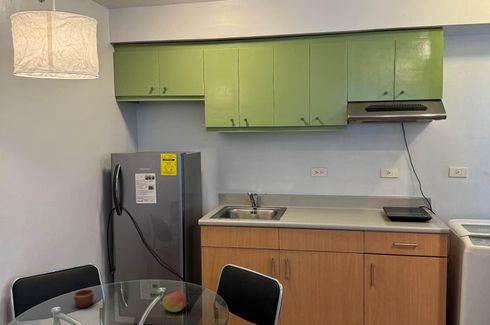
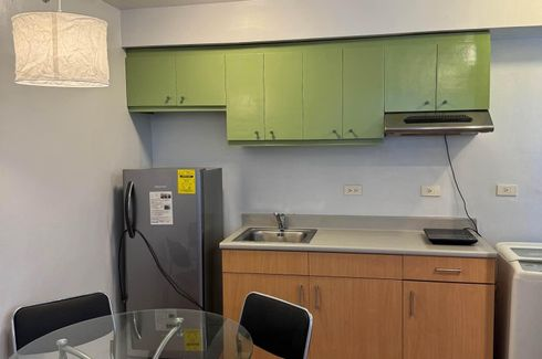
- mug [73,287,95,309]
- fruit [161,291,189,313]
